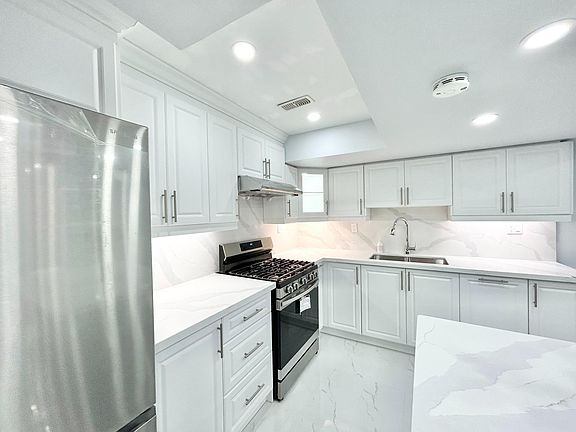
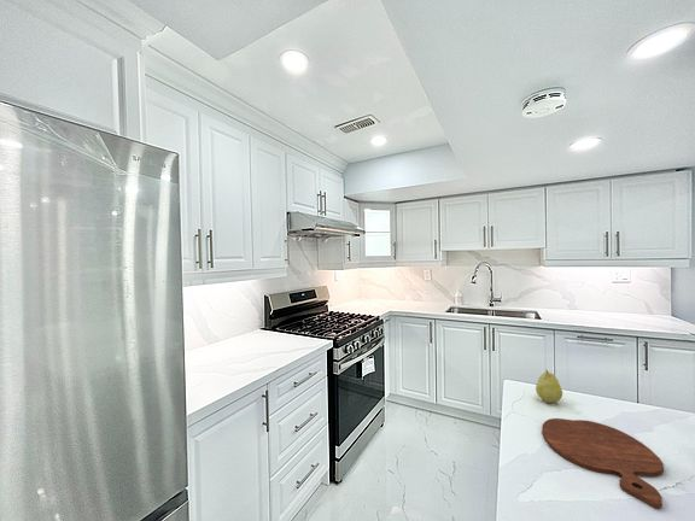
+ cutting board [541,417,665,510]
+ fruit [535,369,563,404]
